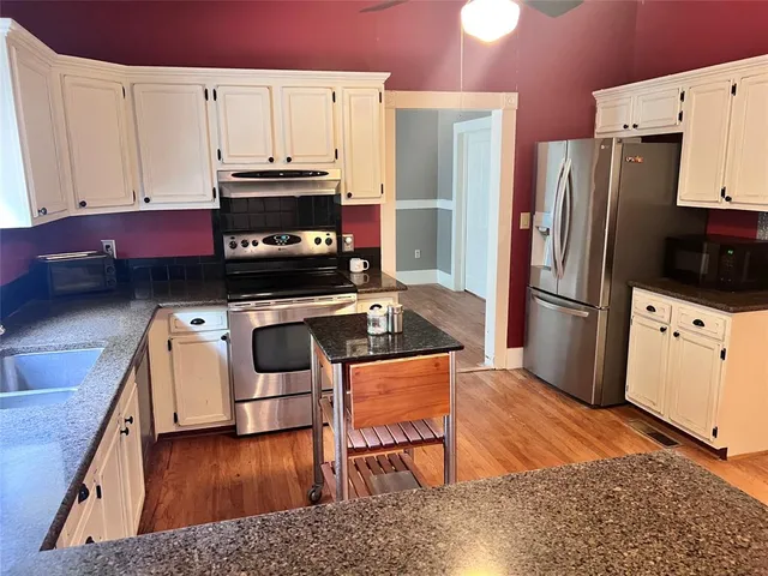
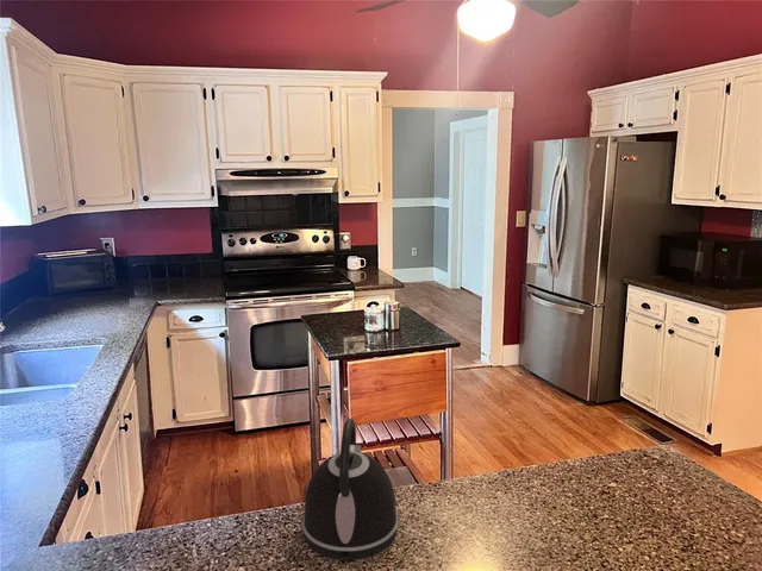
+ kettle [301,418,400,560]
